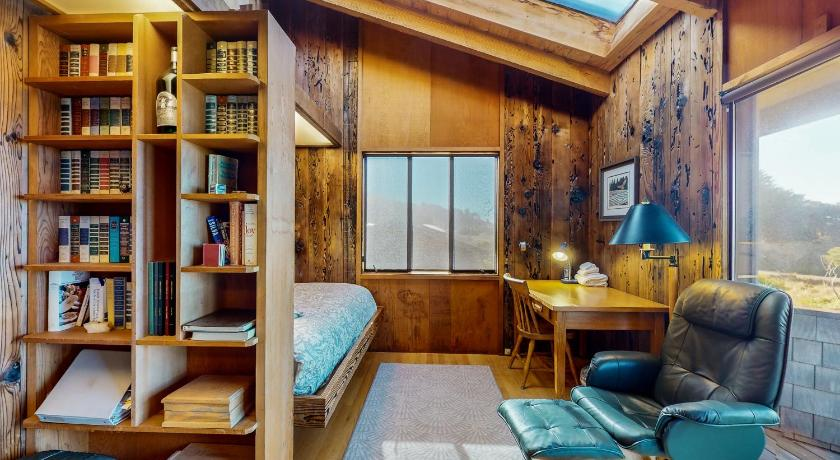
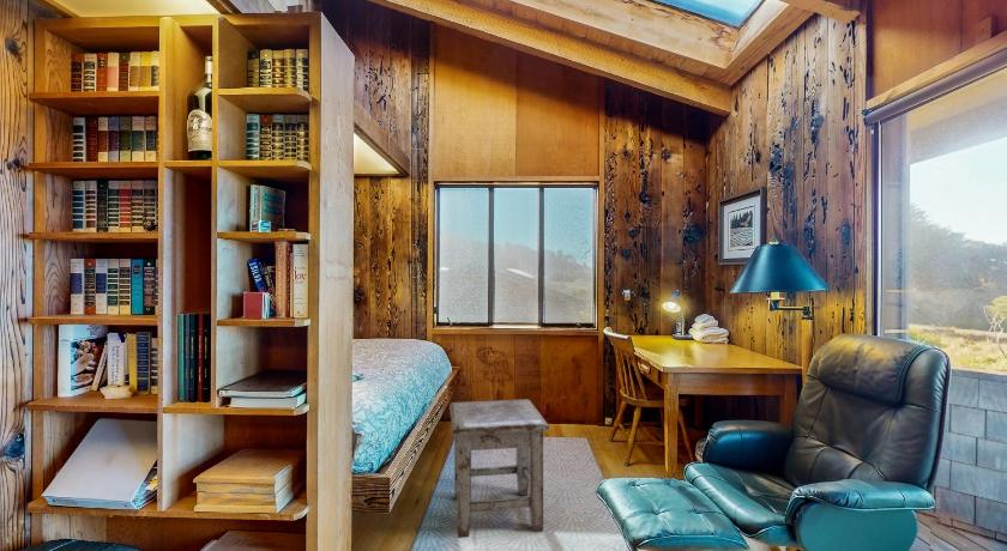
+ stool [448,398,550,539]
